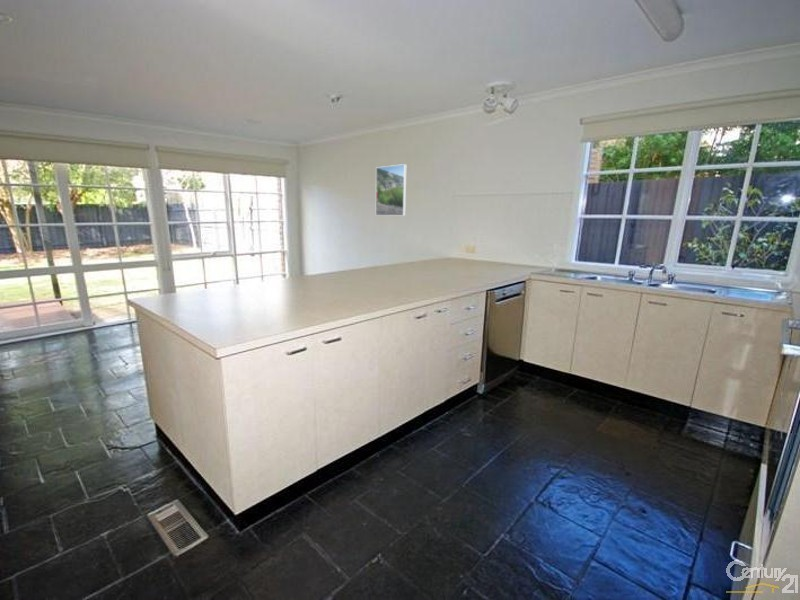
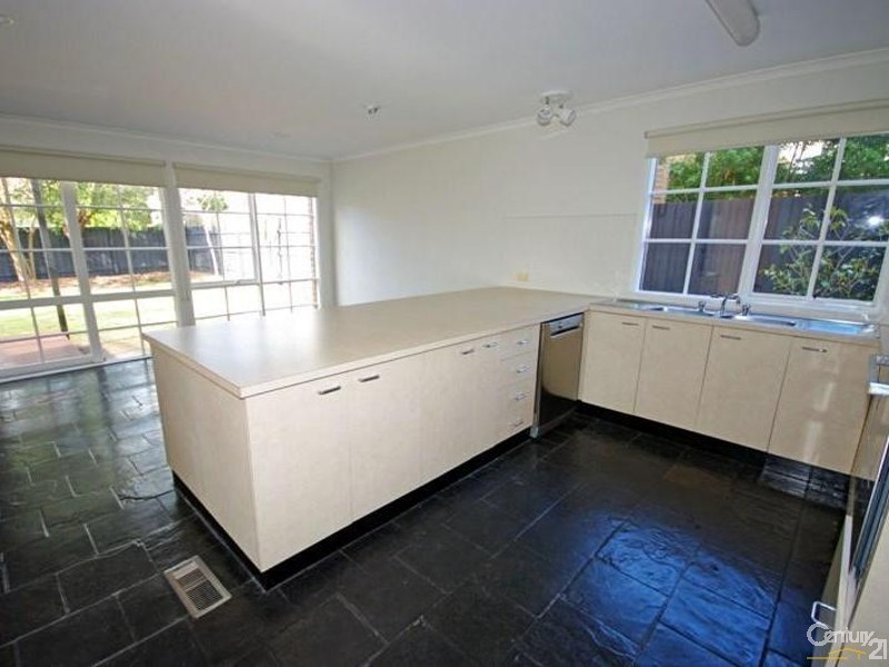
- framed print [375,163,407,217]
